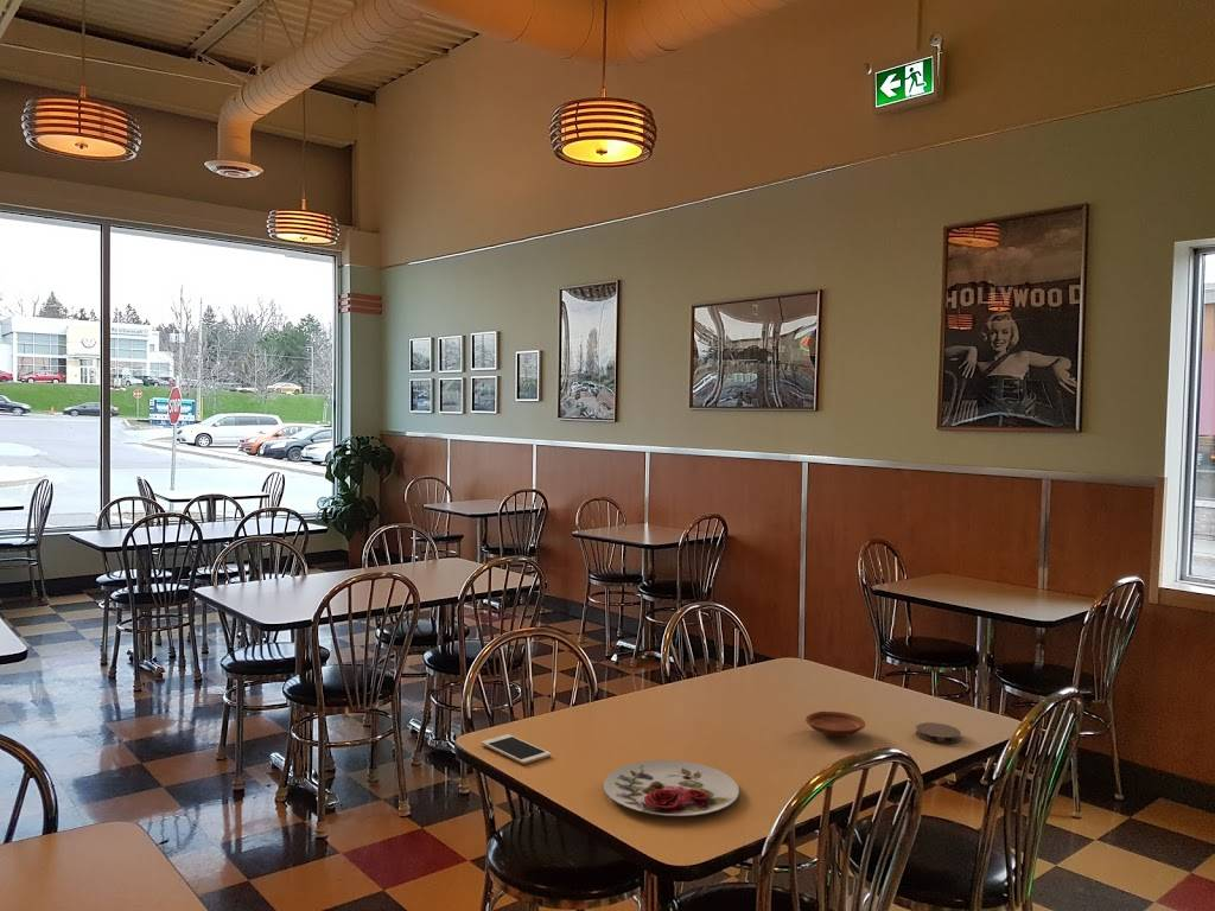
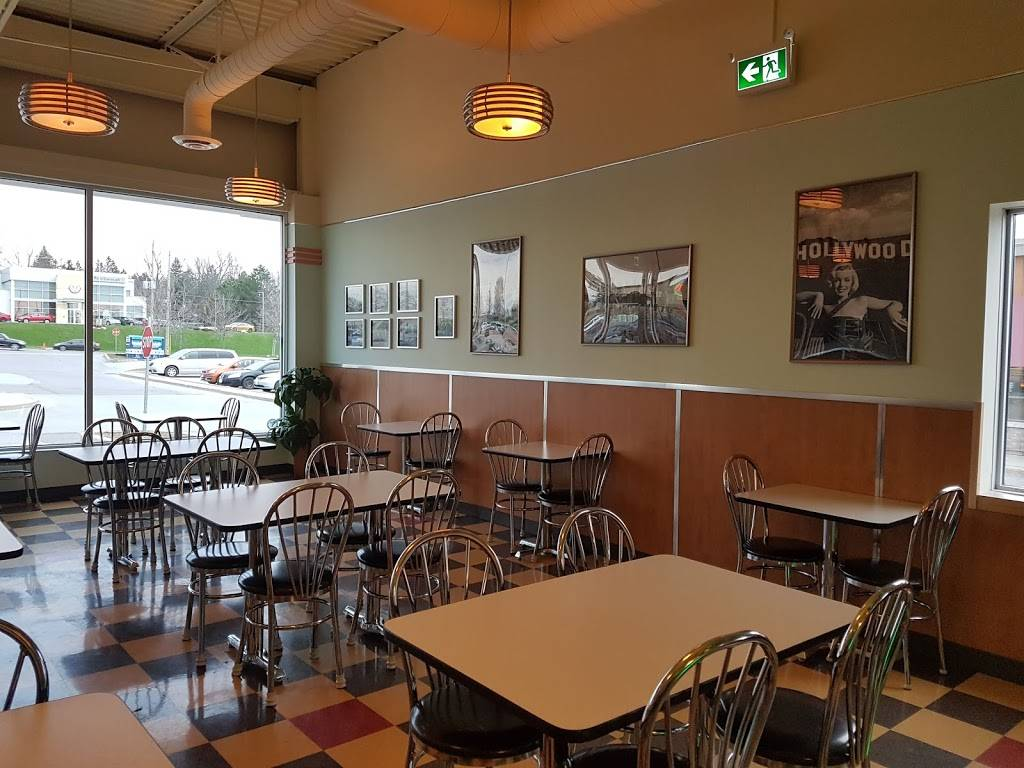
- plate [804,711,866,738]
- cell phone [481,733,552,765]
- plate [603,759,740,817]
- coaster [915,721,962,745]
